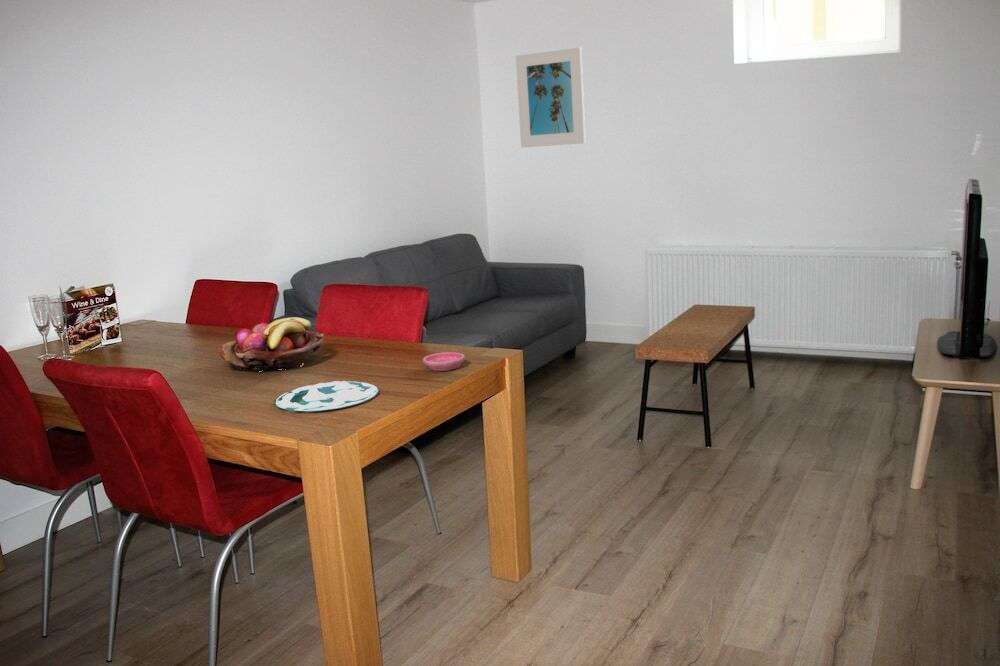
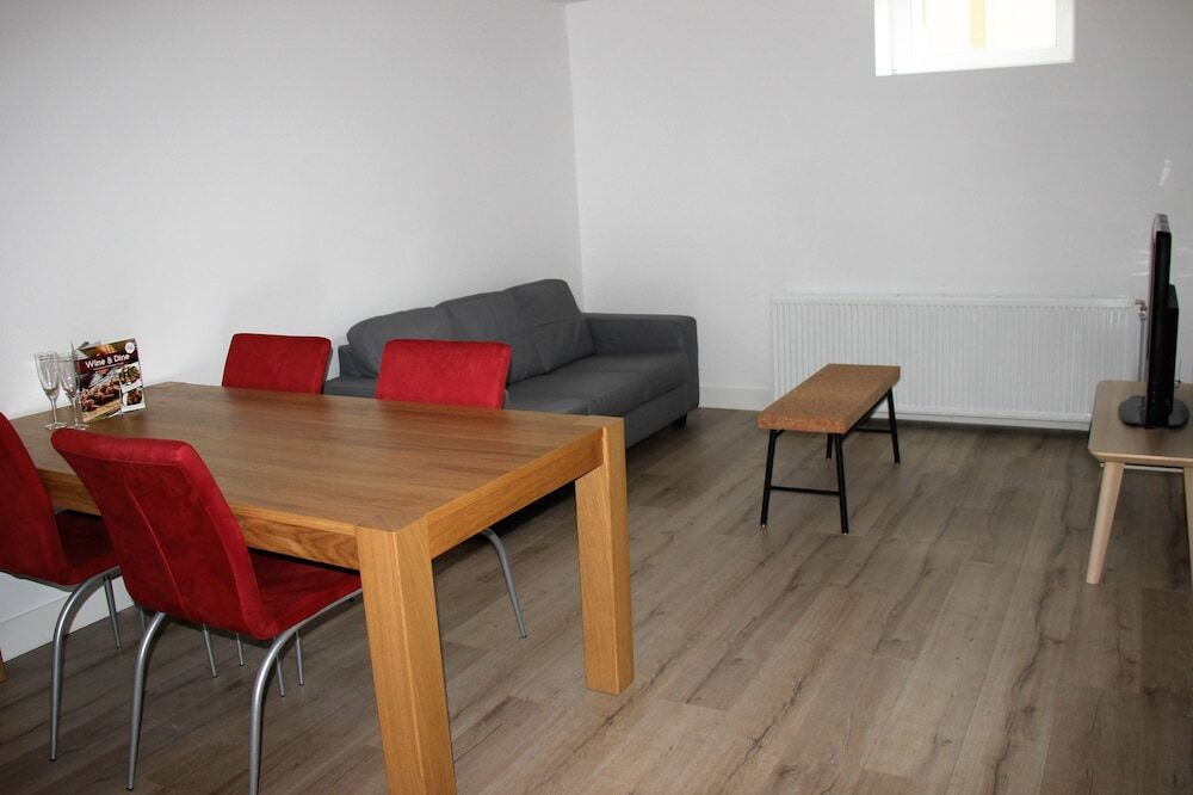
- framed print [515,47,587,149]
- saucer [422,351,466,372]
- plate [274,380,380,412]
- fruit basket [218,316,325,372]
